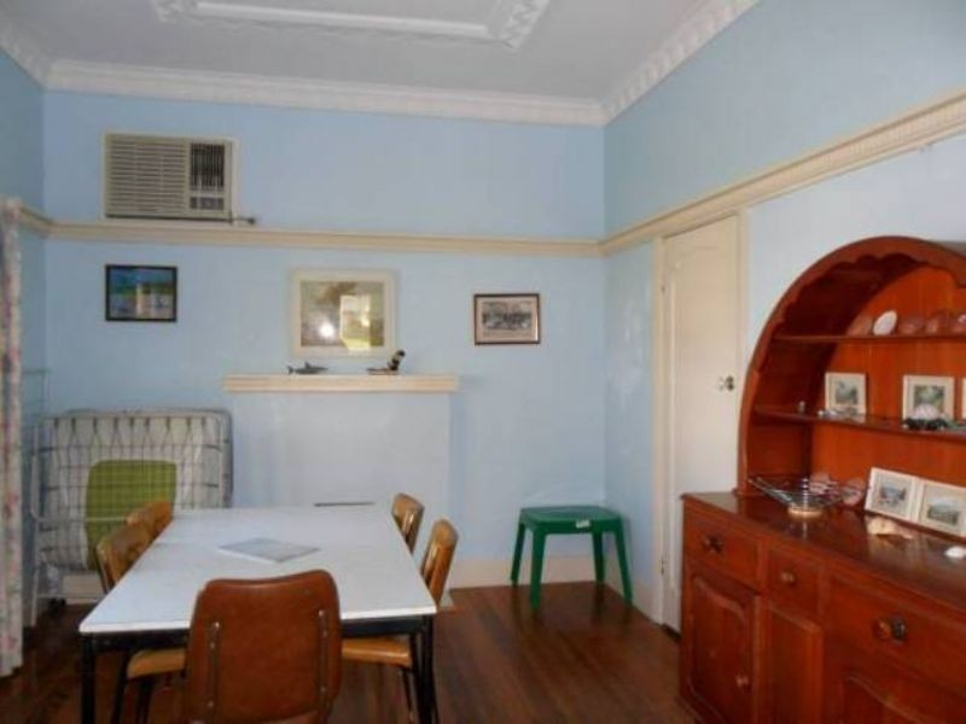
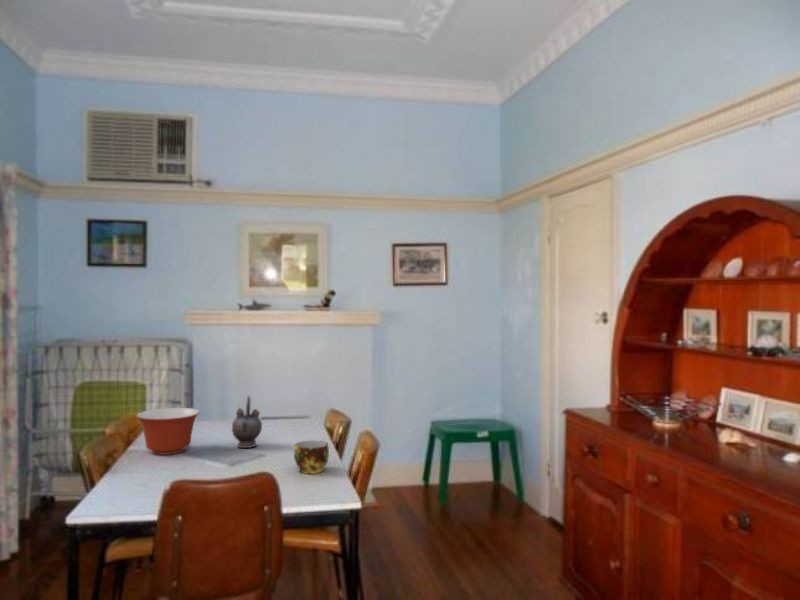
+ mixing bowl [135,407,201,456]
+ cup [293,439,330,475]
+ teapot [230,395,263,449]
